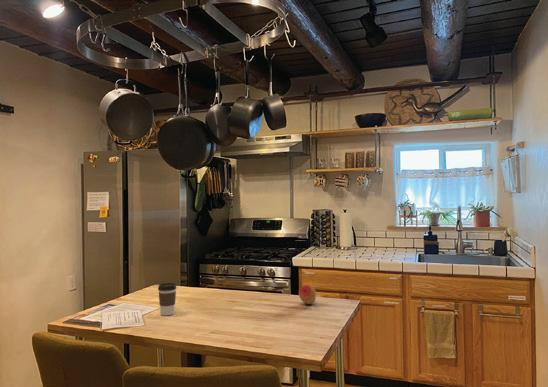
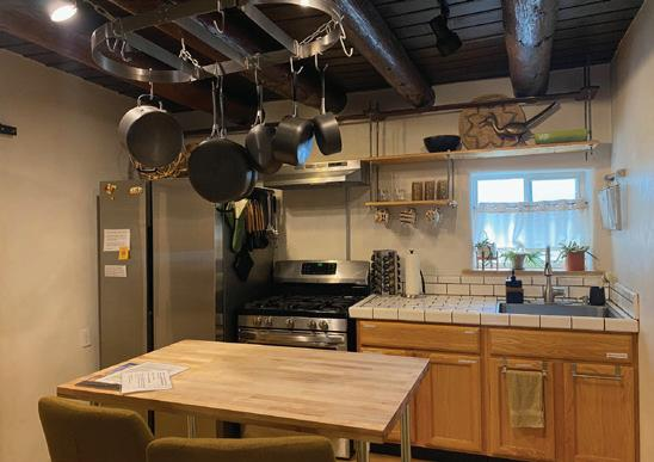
- coffee cup [157,282,177,316]
- fruit [298,284,317,305]
